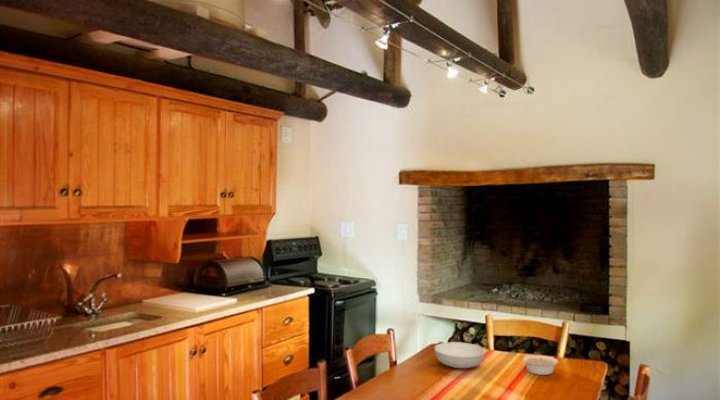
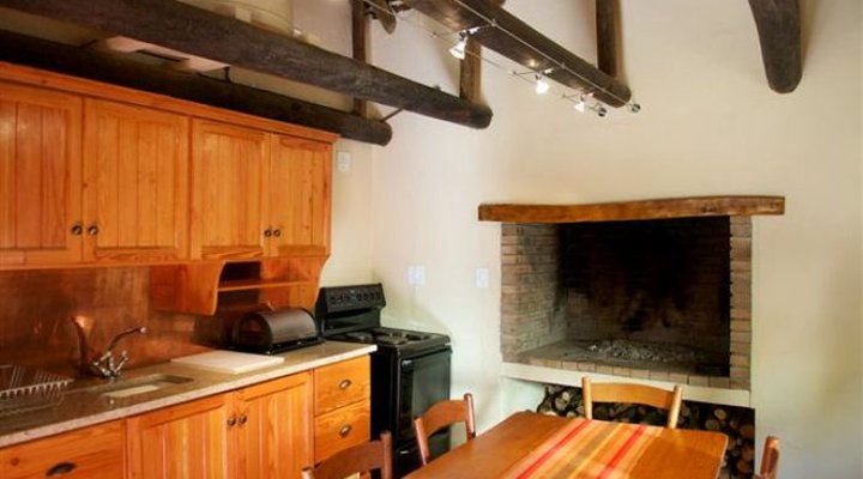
- serving bowl [433,341,486,369]
- legume [522,355,565,376]
